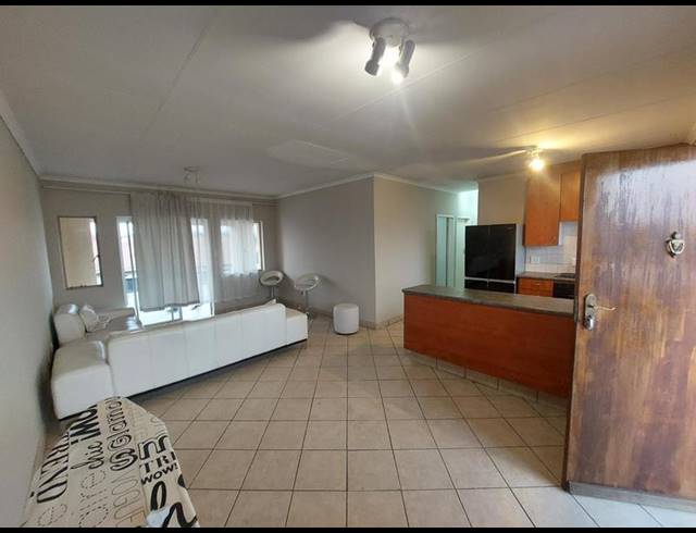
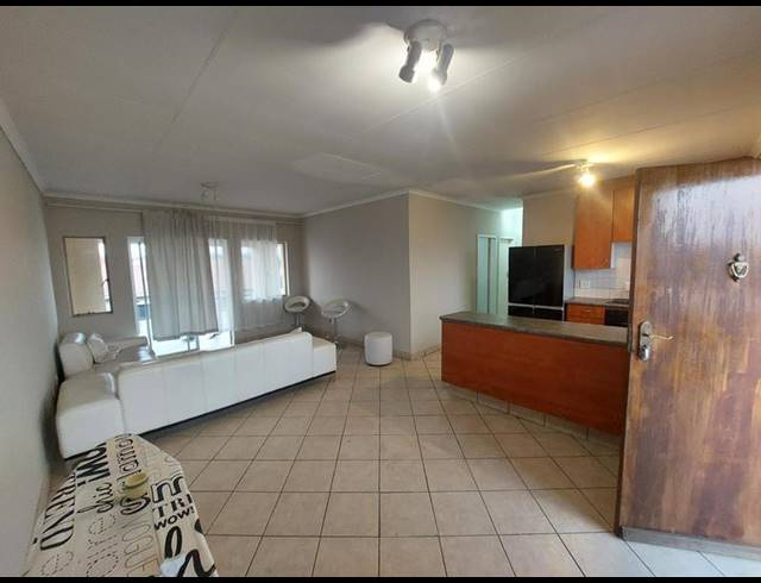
+ mug [112,471,150,501]
